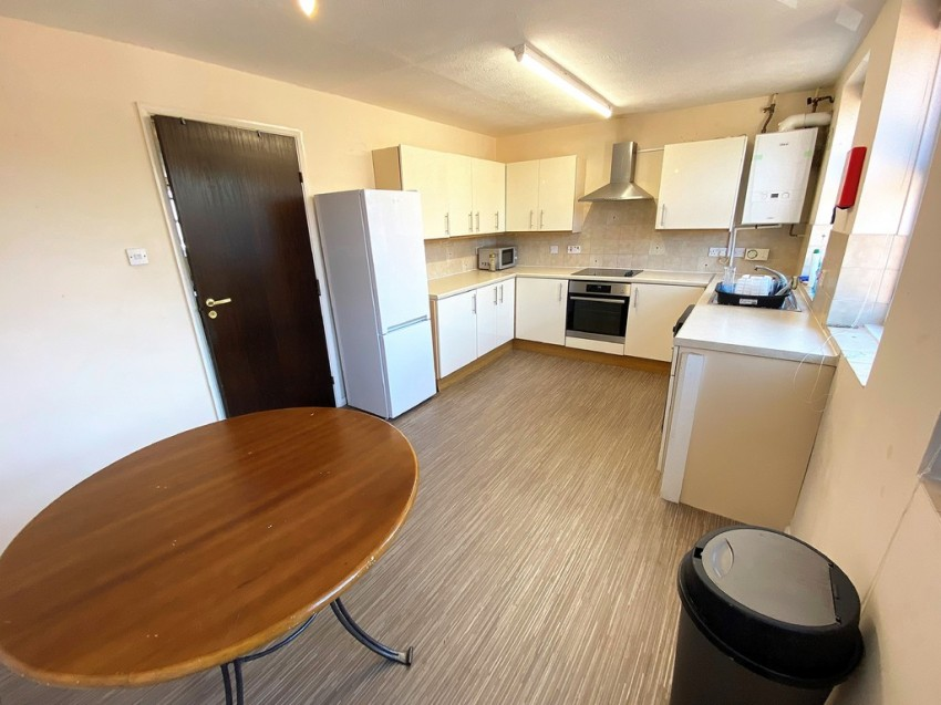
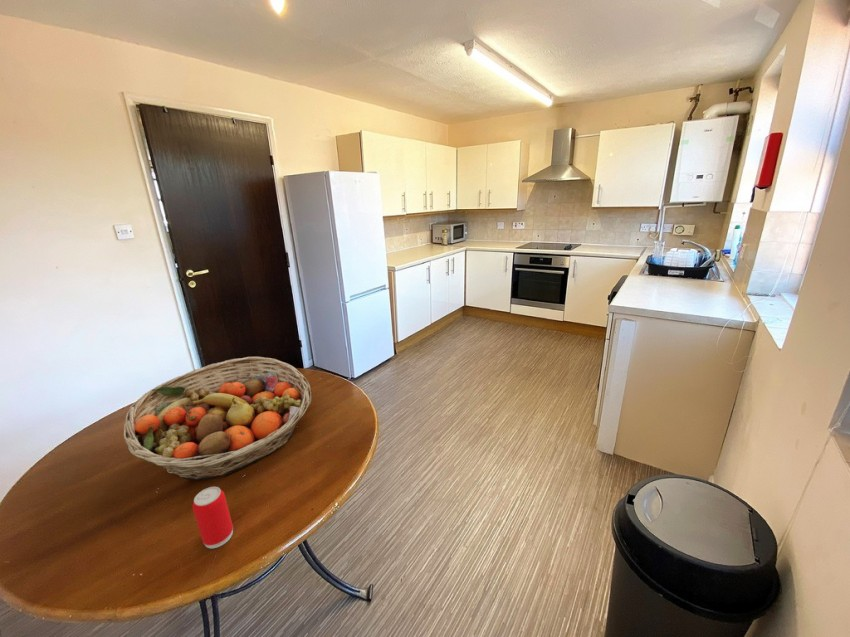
+ fruit basket [122,356,313,481]
+ beverage can [192,486,234,549]
